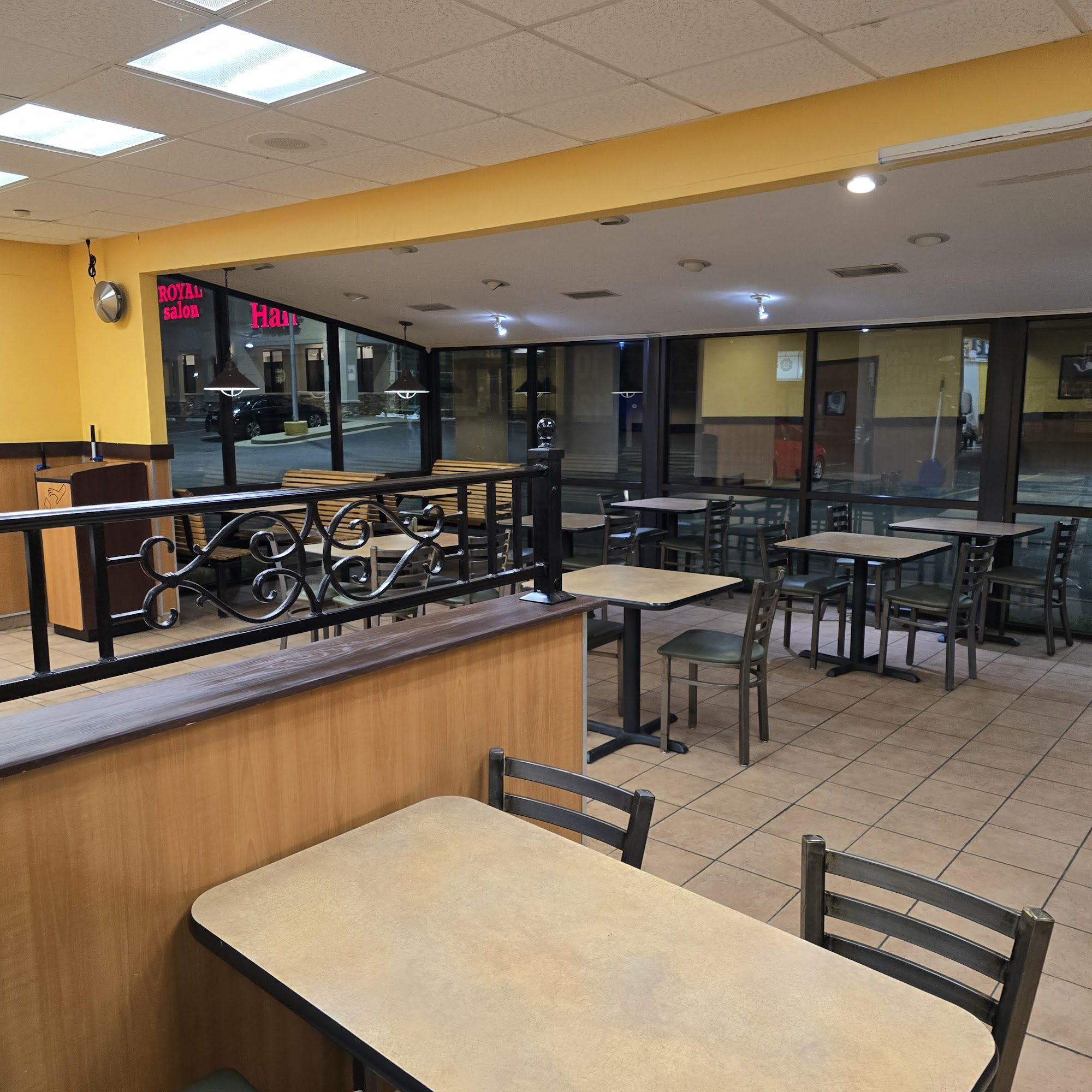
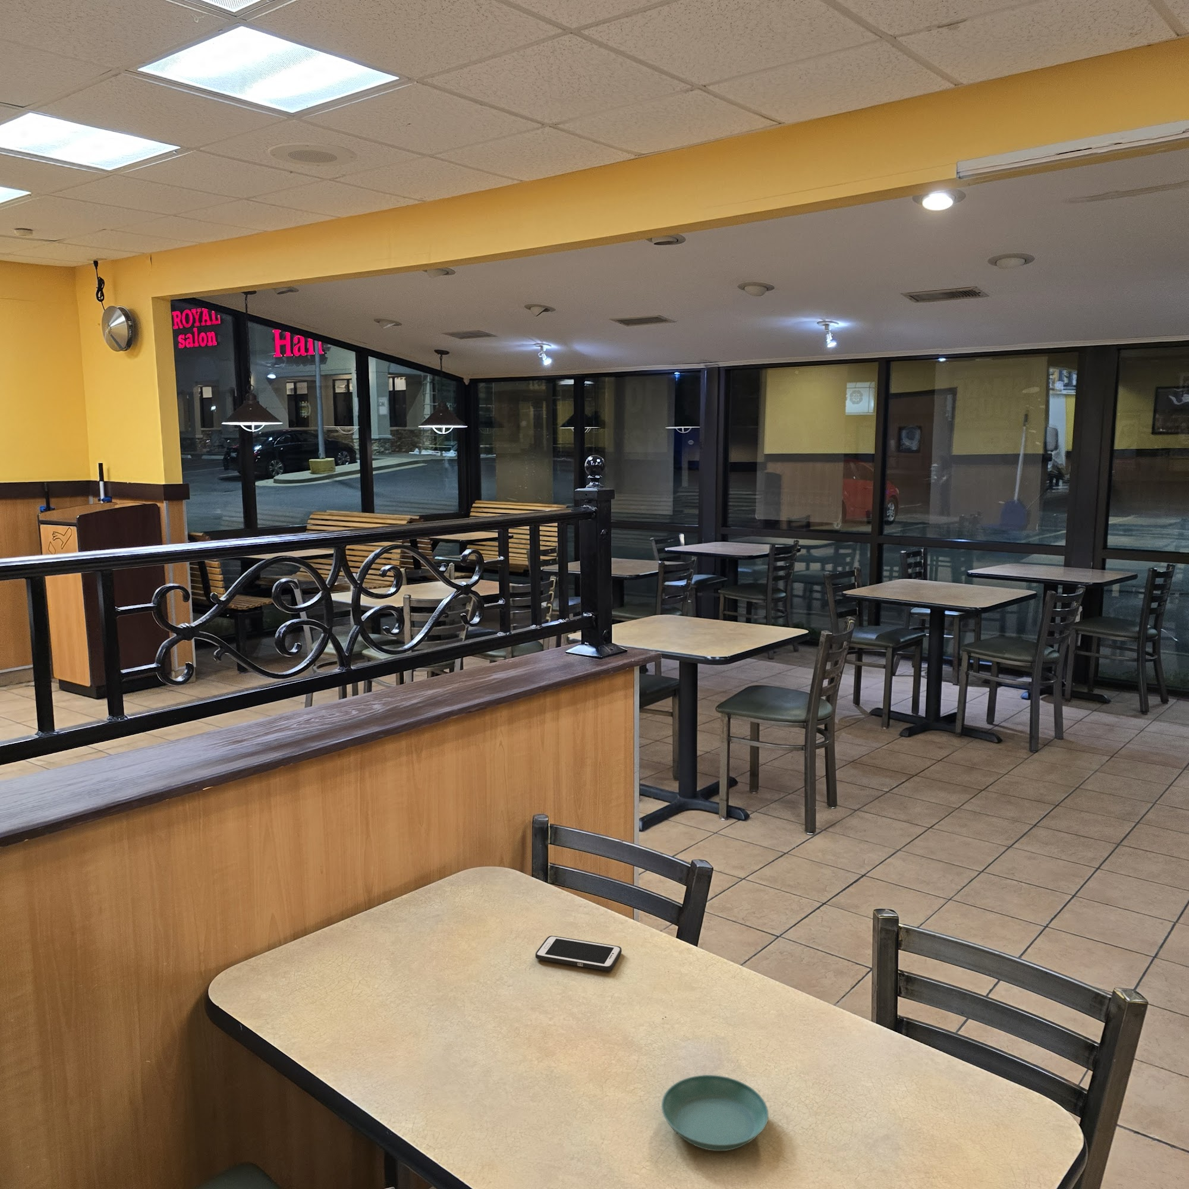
+ saucer [661,1075,770,1152]
+ cell phone [535,935,623,971]
